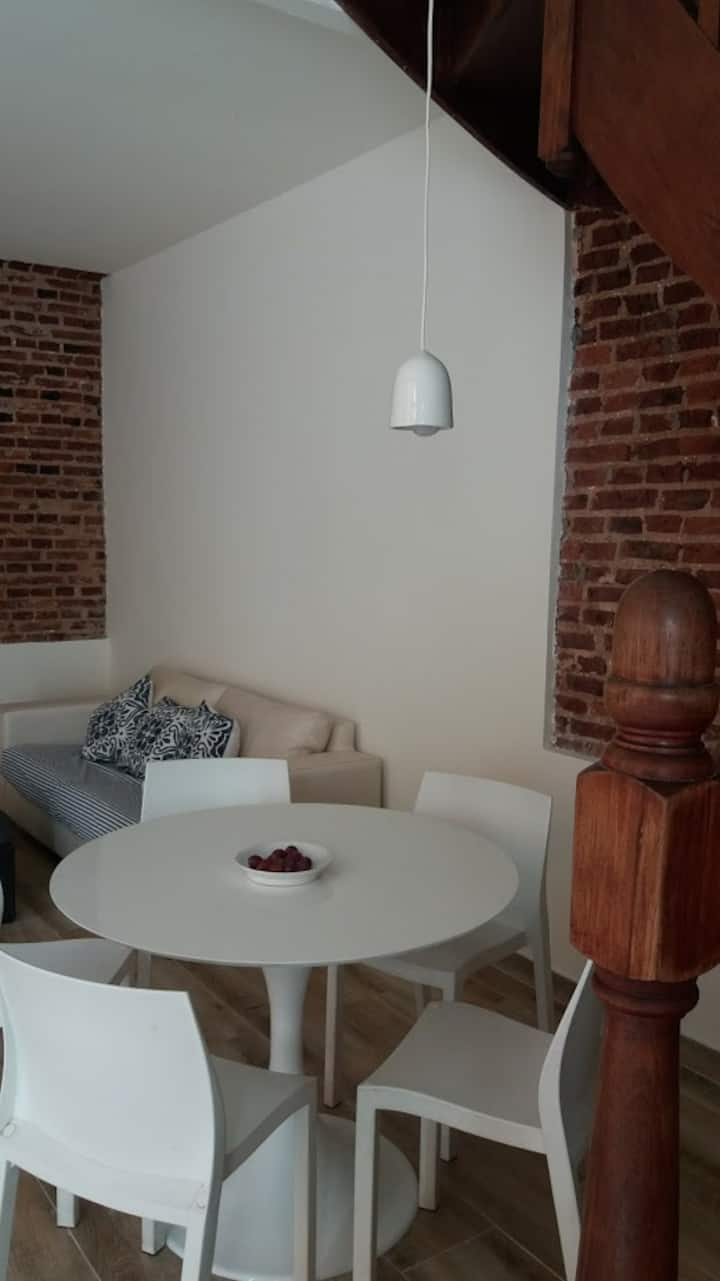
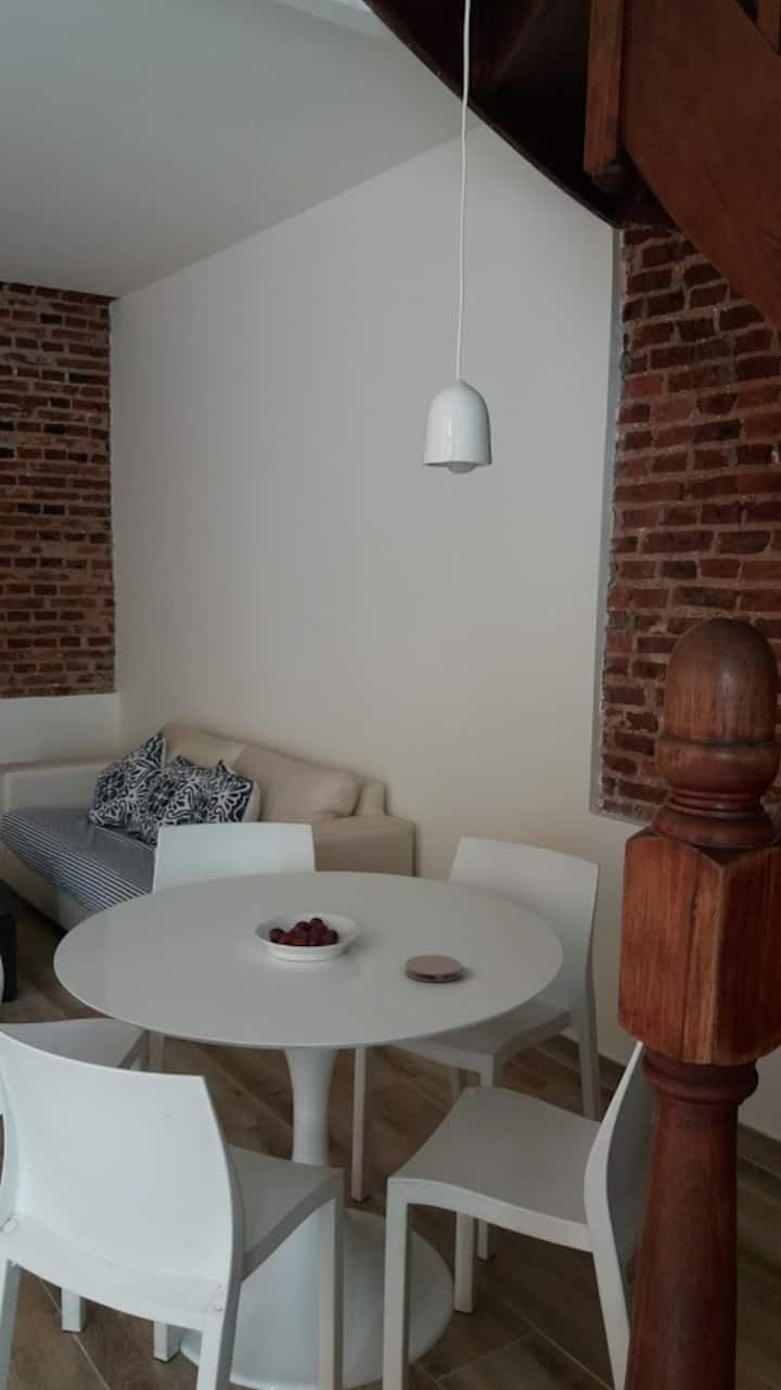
+ coaster [405,954,463,983]
